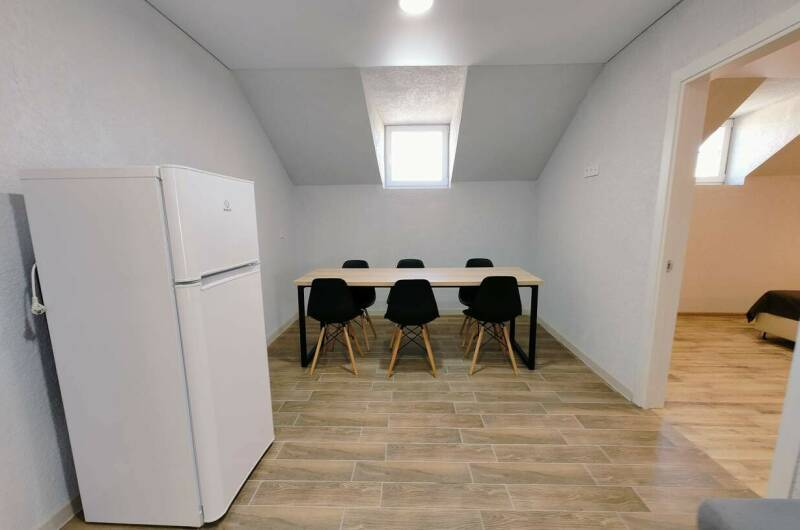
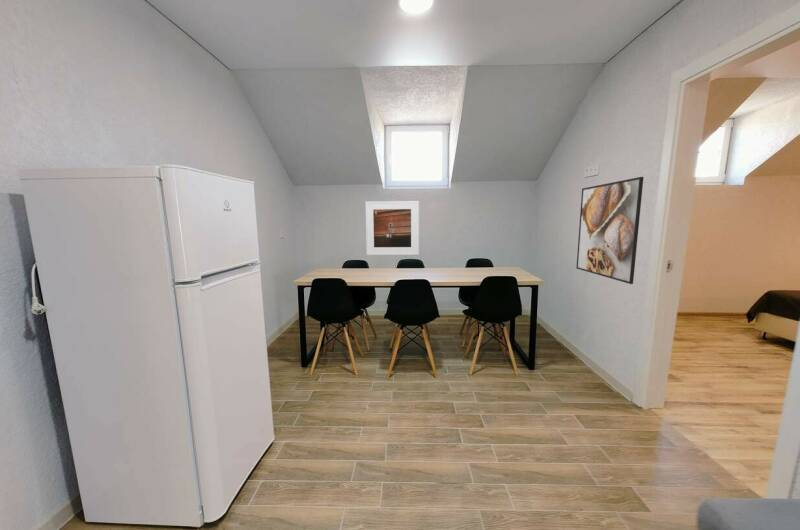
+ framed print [576,176,644,285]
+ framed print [364,200,420,256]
